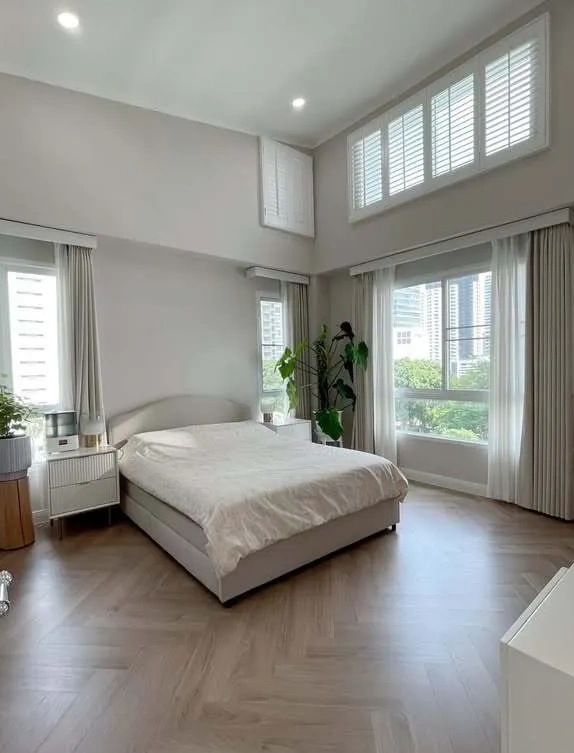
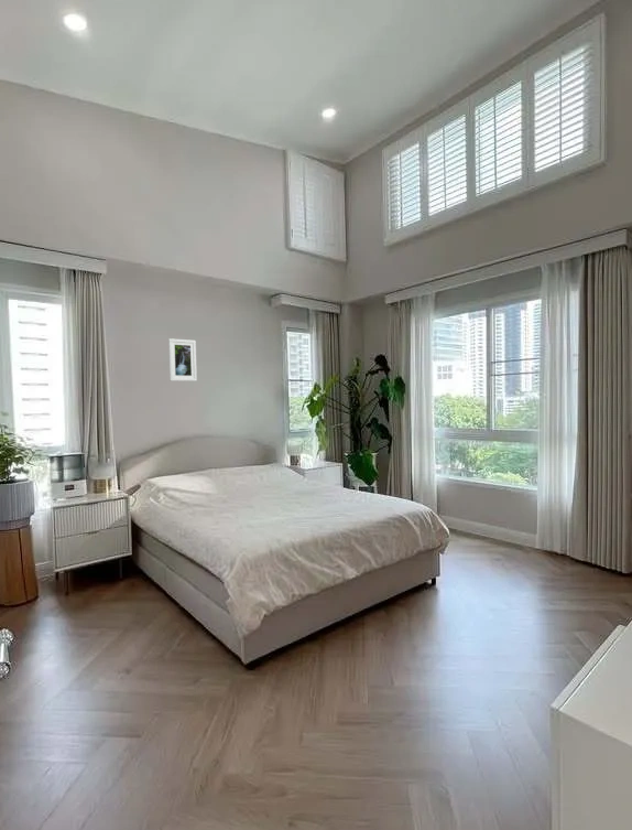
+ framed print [167,337,198,382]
